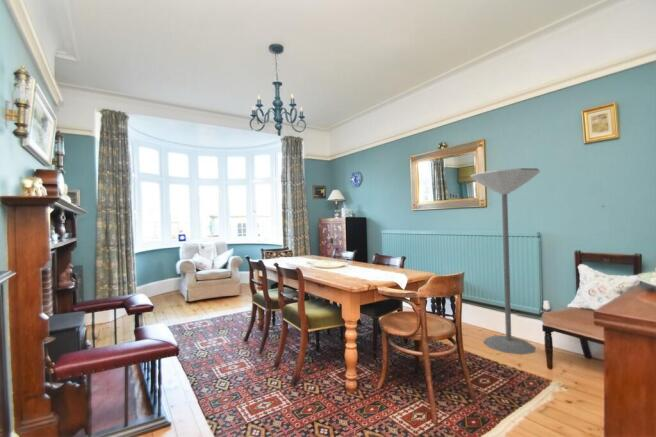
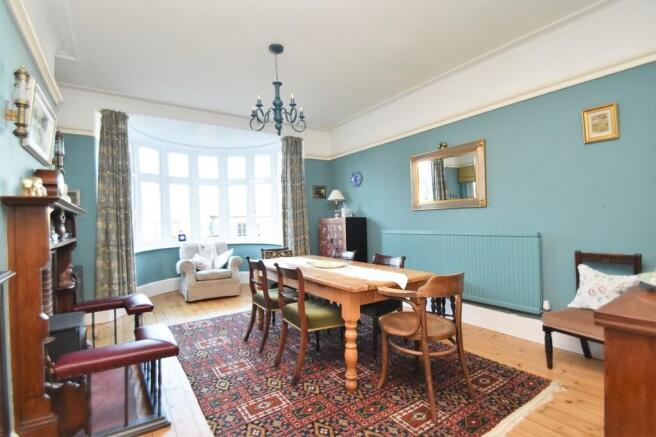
- floor lamp [469,167,541,356]
